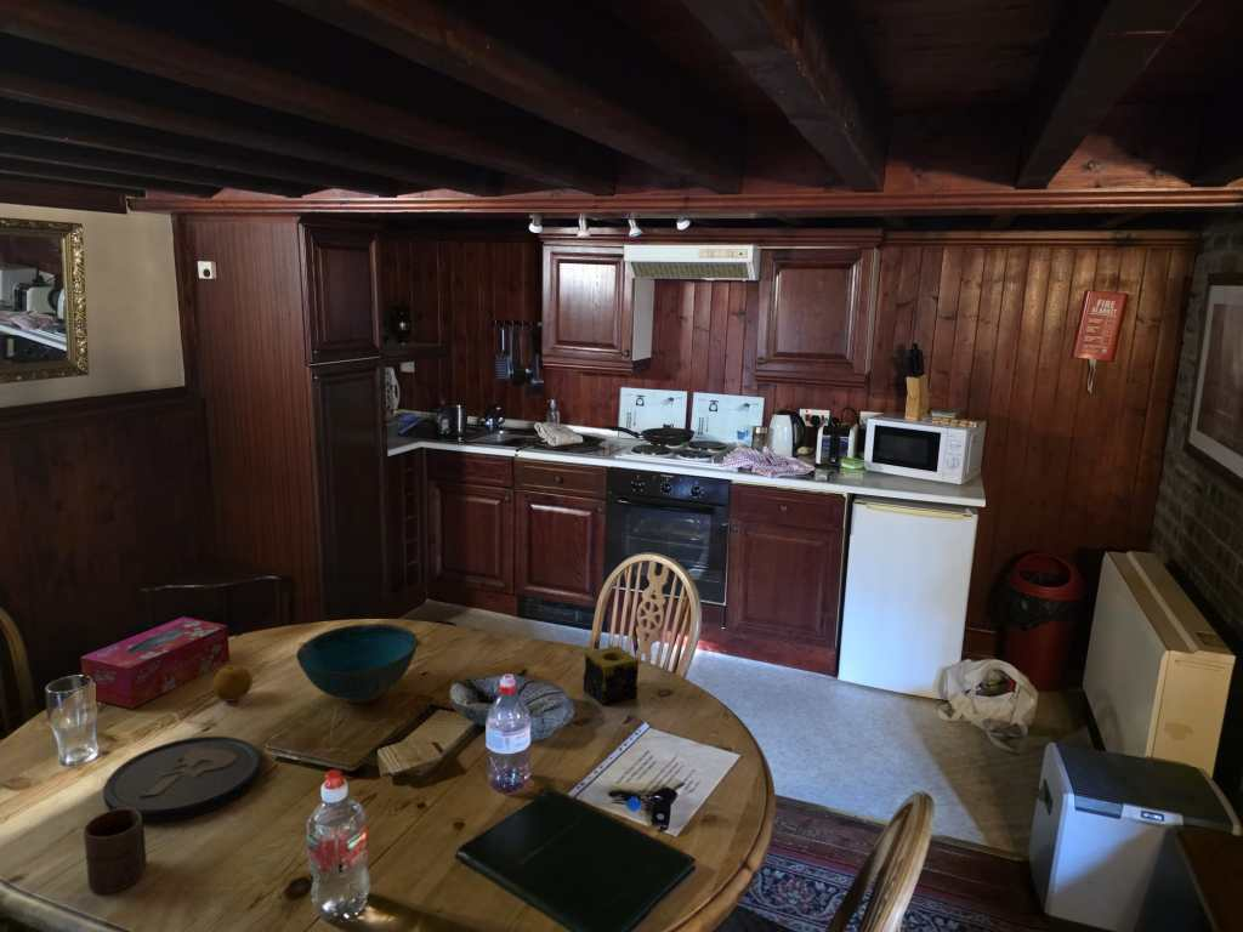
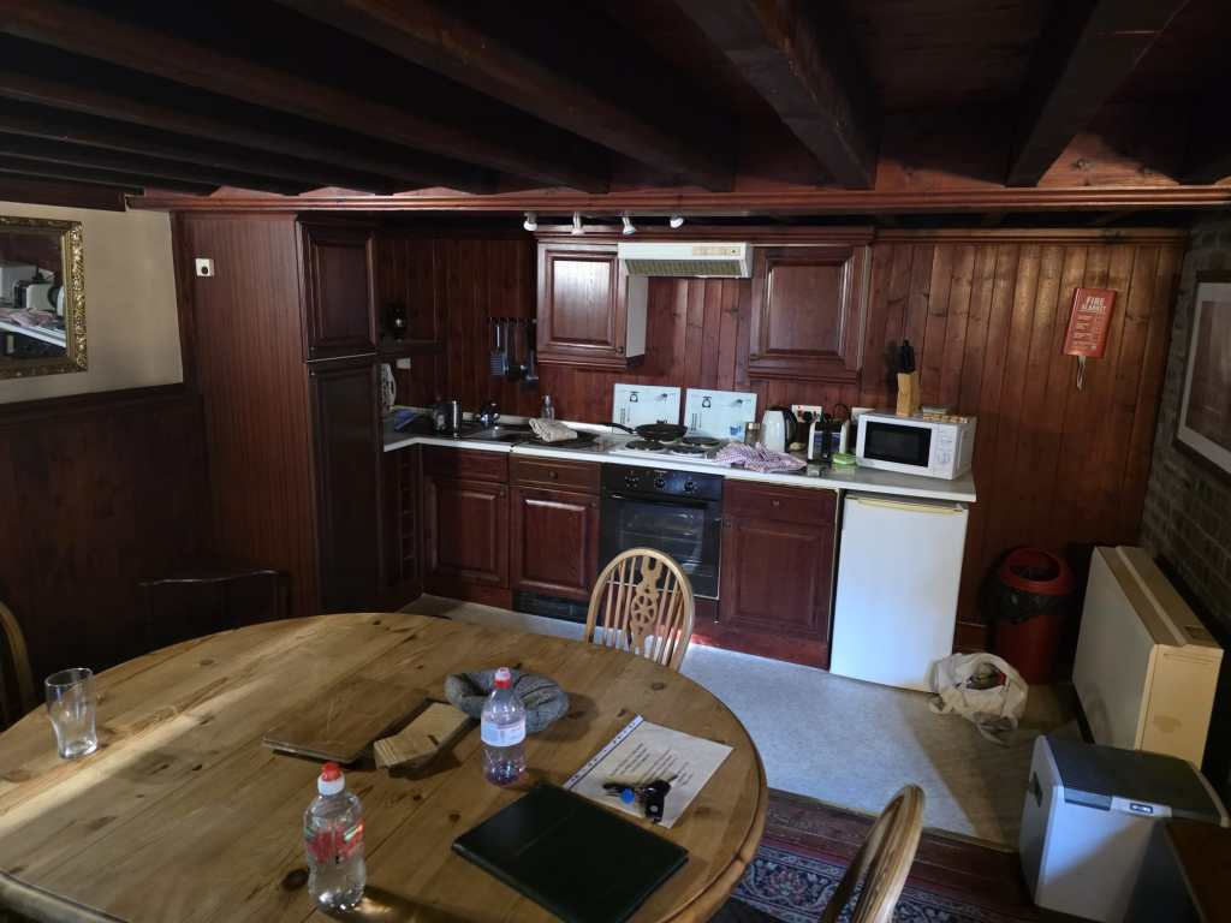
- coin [102,735,263,823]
- bowl [295,623,419,704]
- cup [83,808,148,894]
- tissue box [80,615,231,710]
- fruit [211,664,254,703]
- candle [581,646,640,706]
